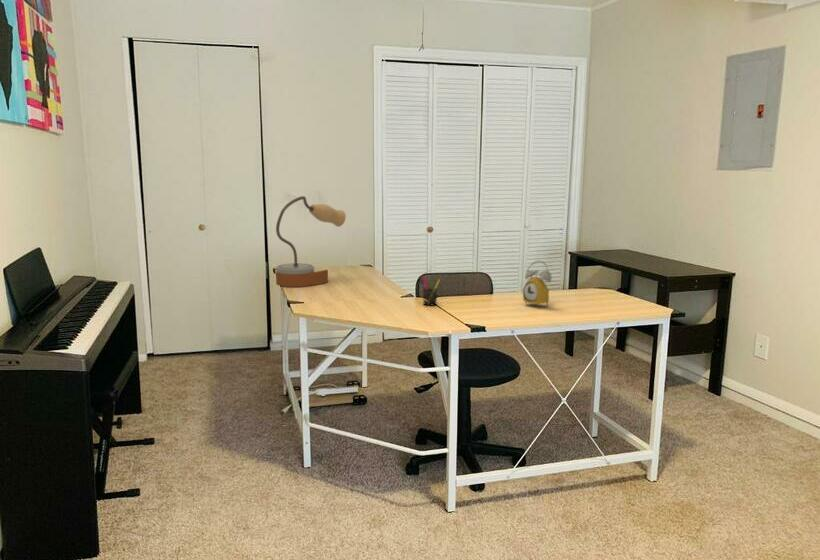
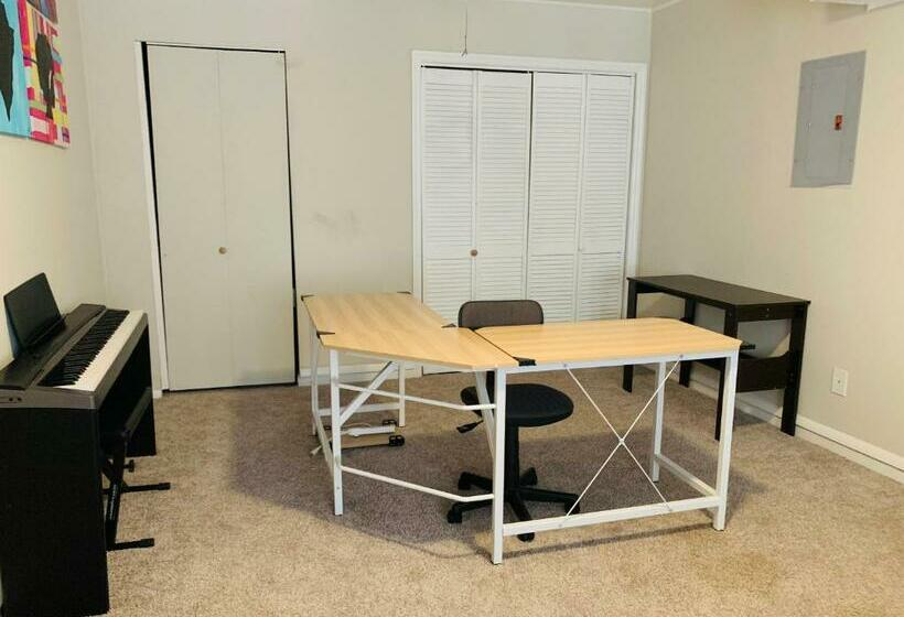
- alarm clock [522,260,552,309]
- pen holder [419,275,441,307]
- table lamp [275,195,347,288]
